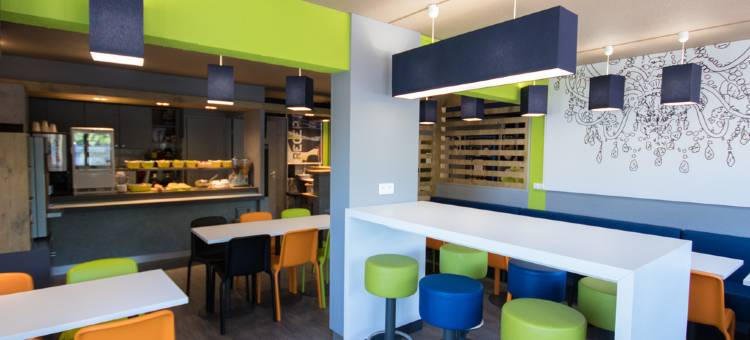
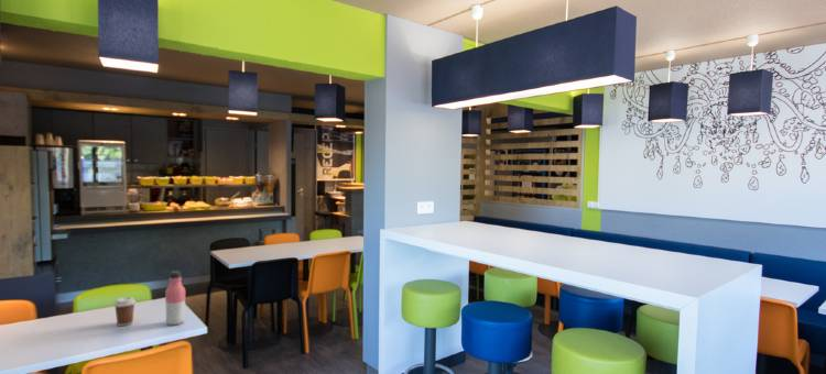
+ water bottle [164,271,186,327]
+ coffee cup [112,296,137,327]
